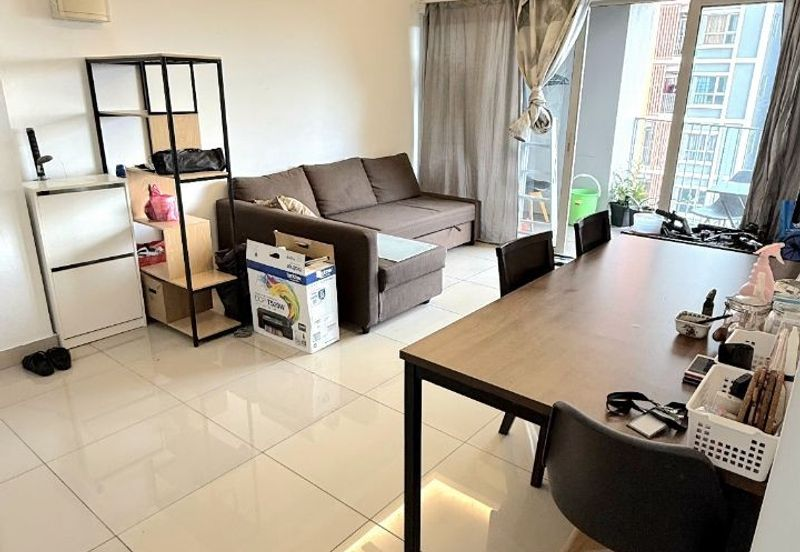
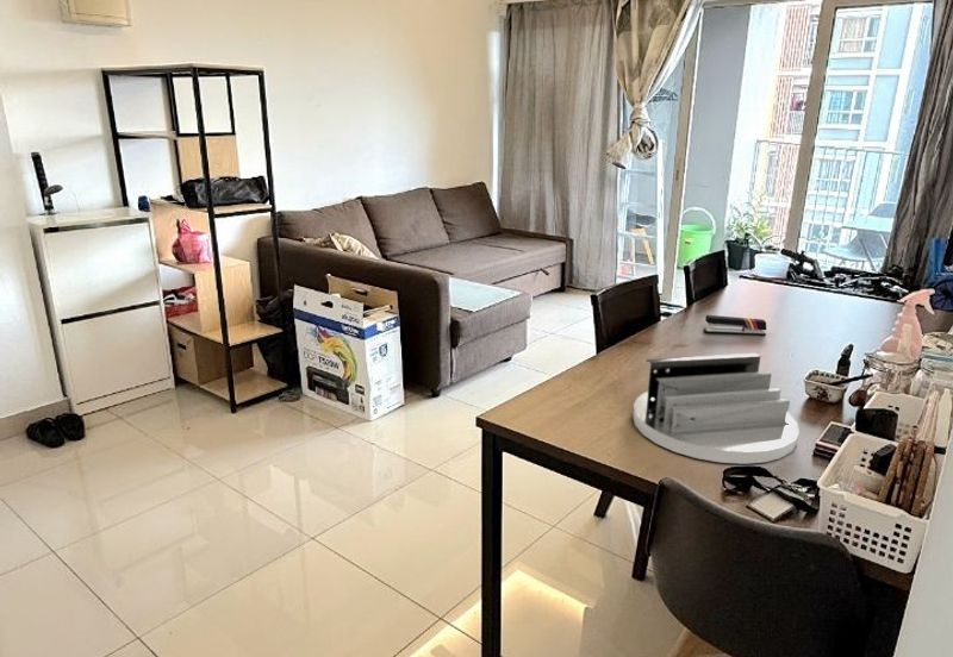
+ desk organizer [631,352,801,465]
+ stapler [703,314,767,337]
